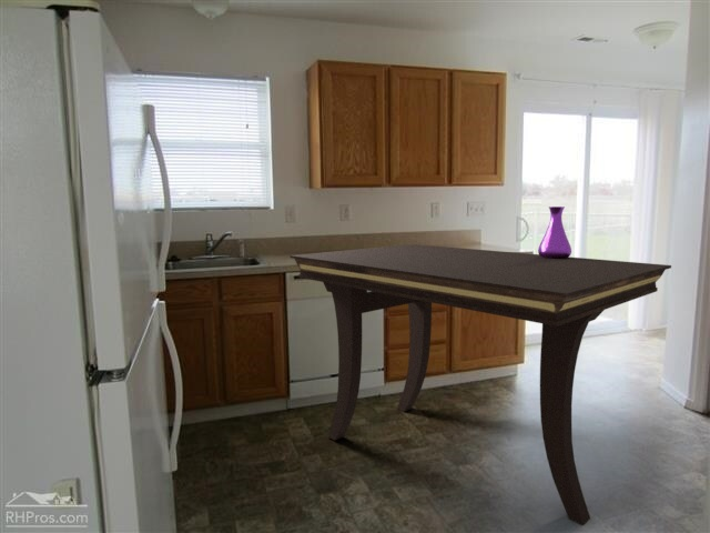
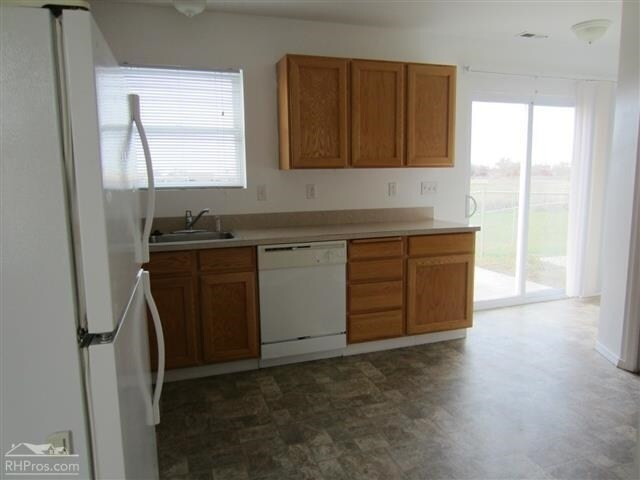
- vase [537,205,572,259]
- dining table [290,243,672,526]
